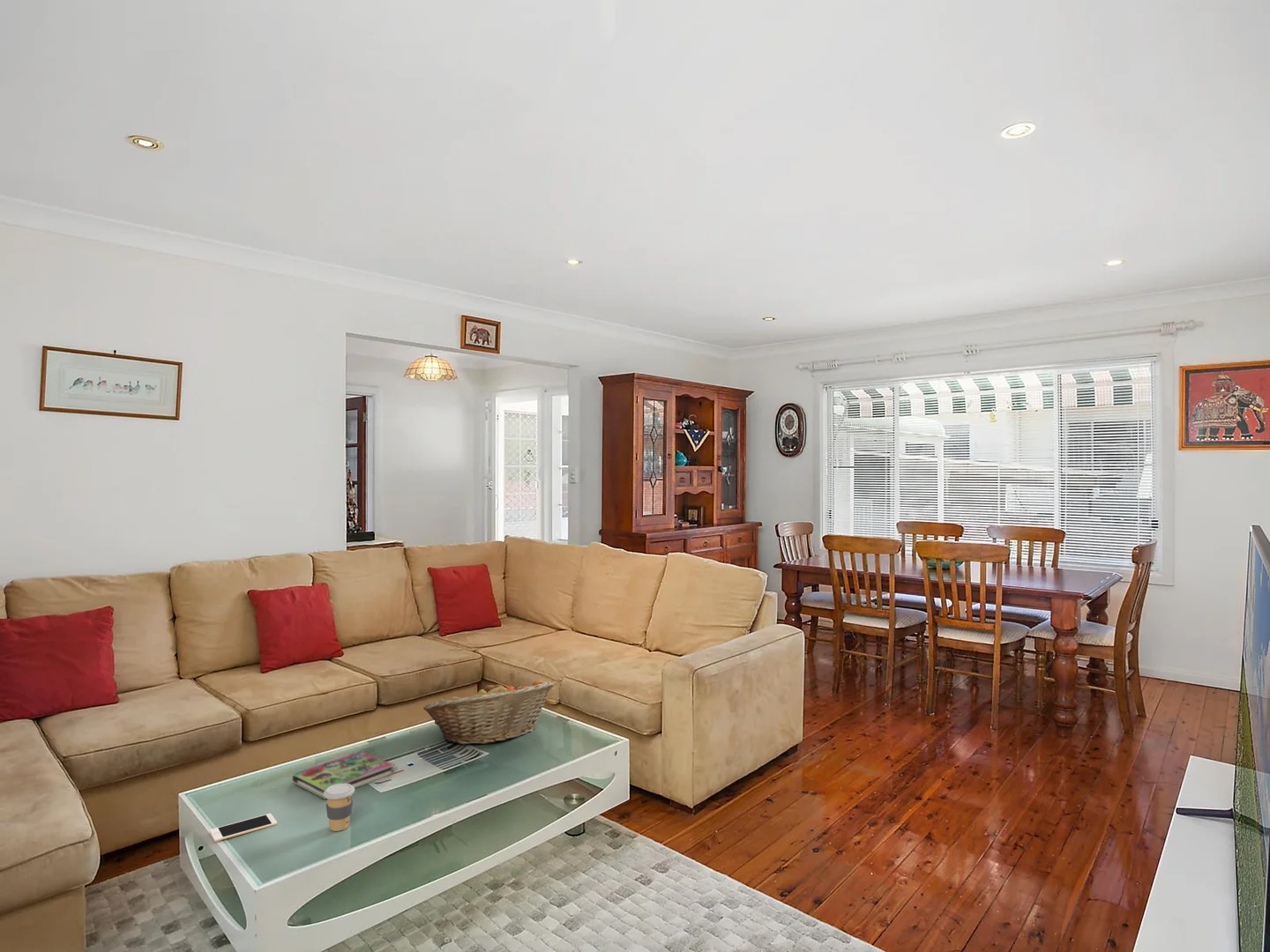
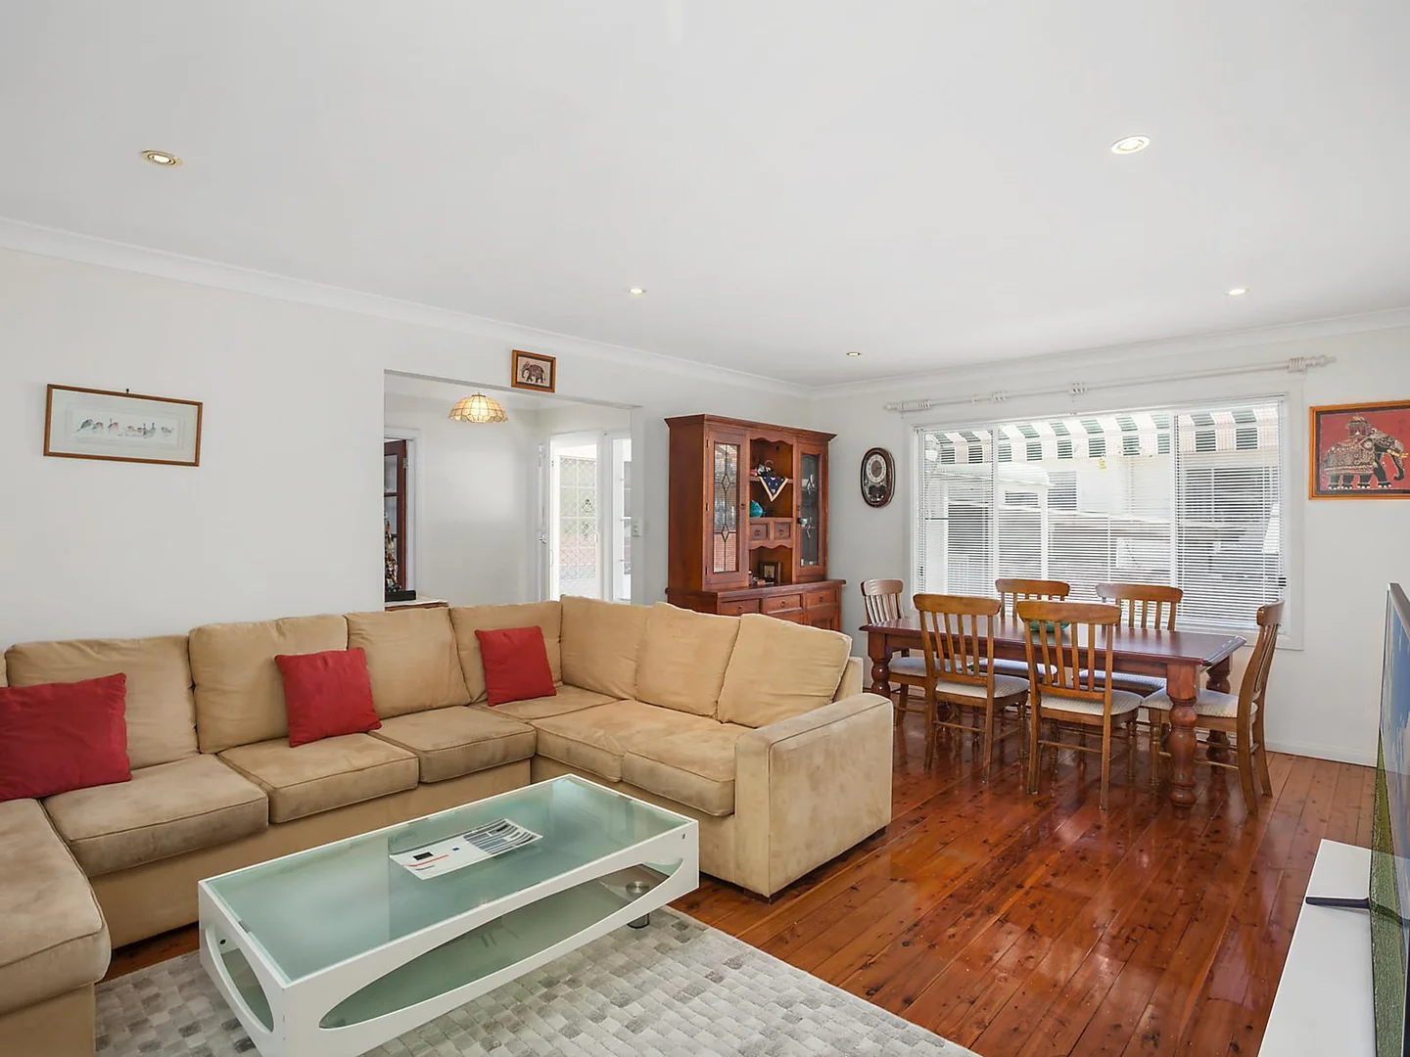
- fruit basket [422,680,555,746]
- coffee cup [324,784,355,832]
- book [291,750,396,800]
- cell phone [209,813,278,843]
